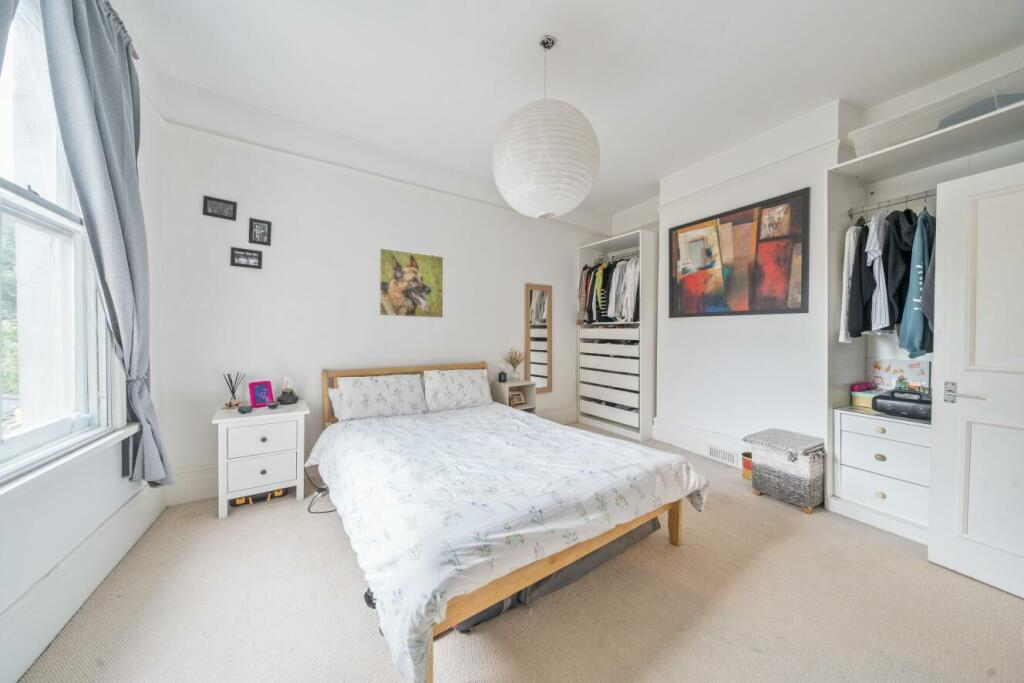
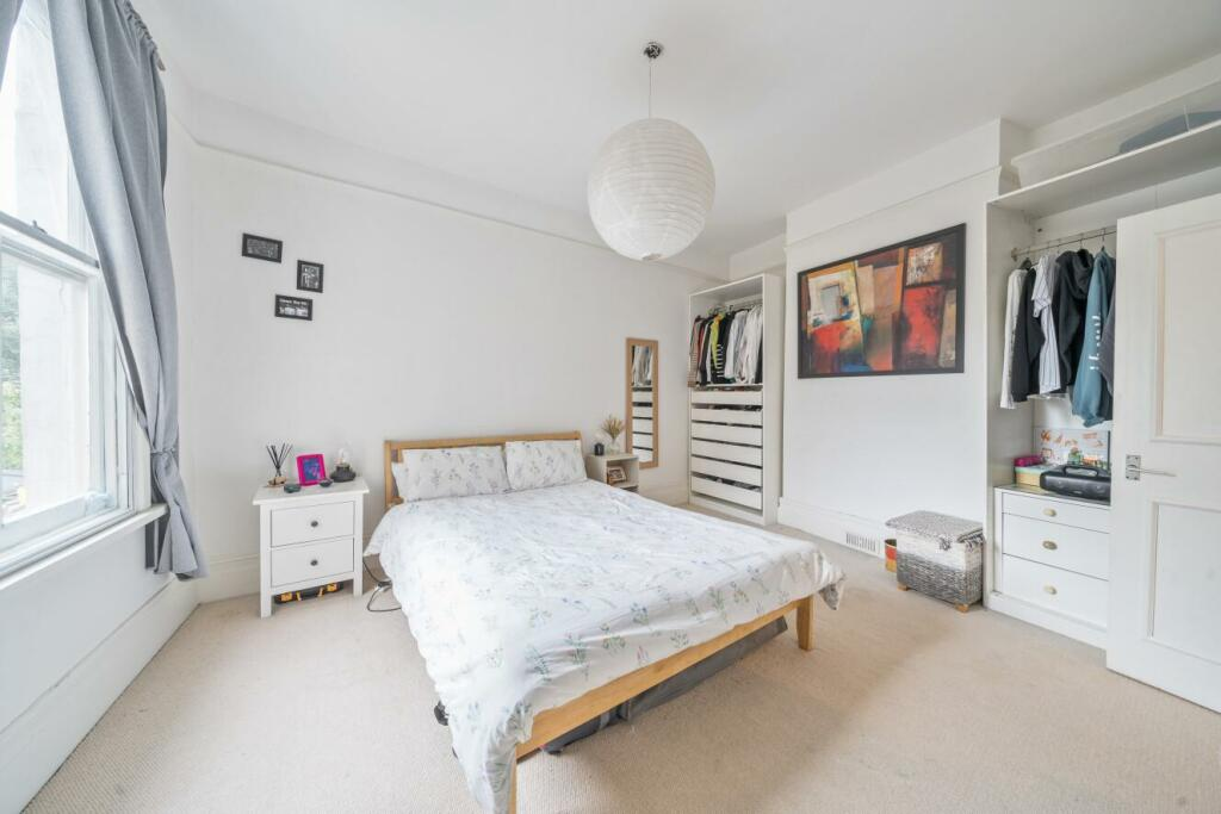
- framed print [378,247,445,319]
